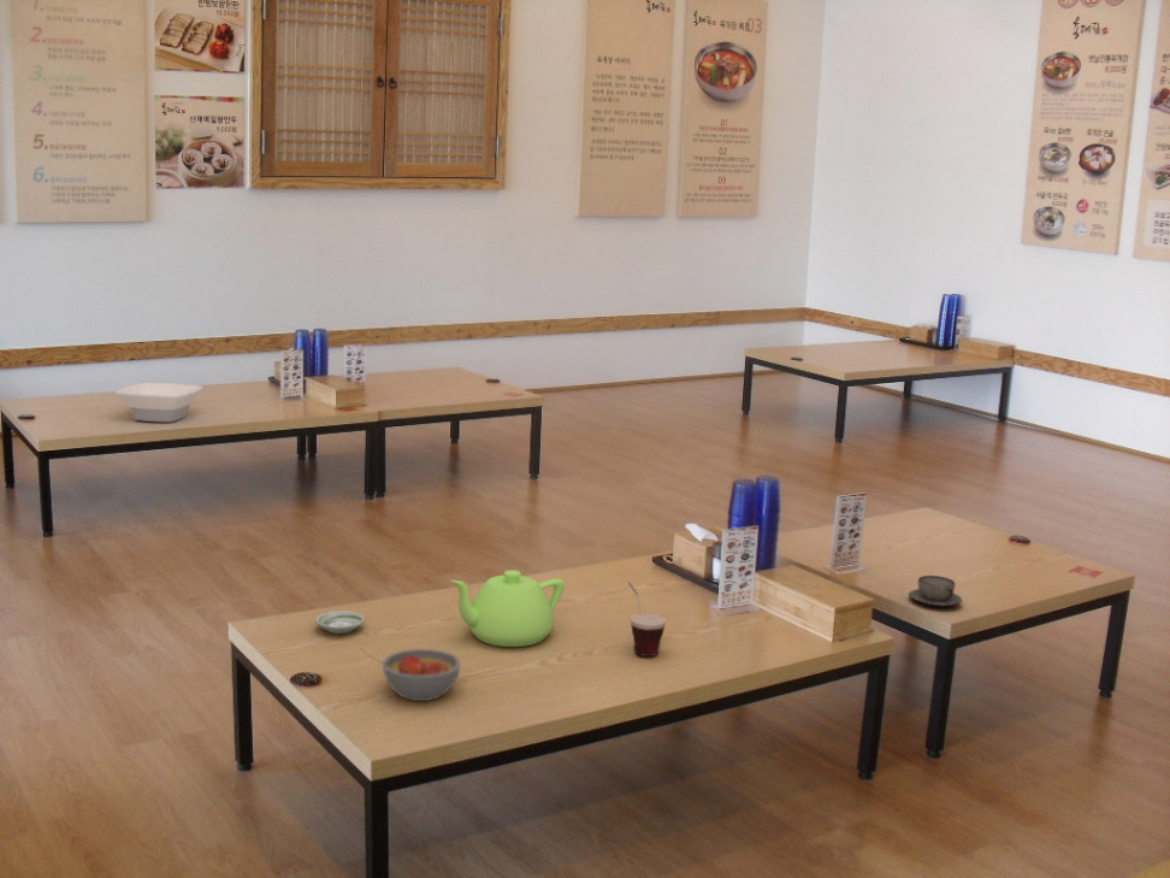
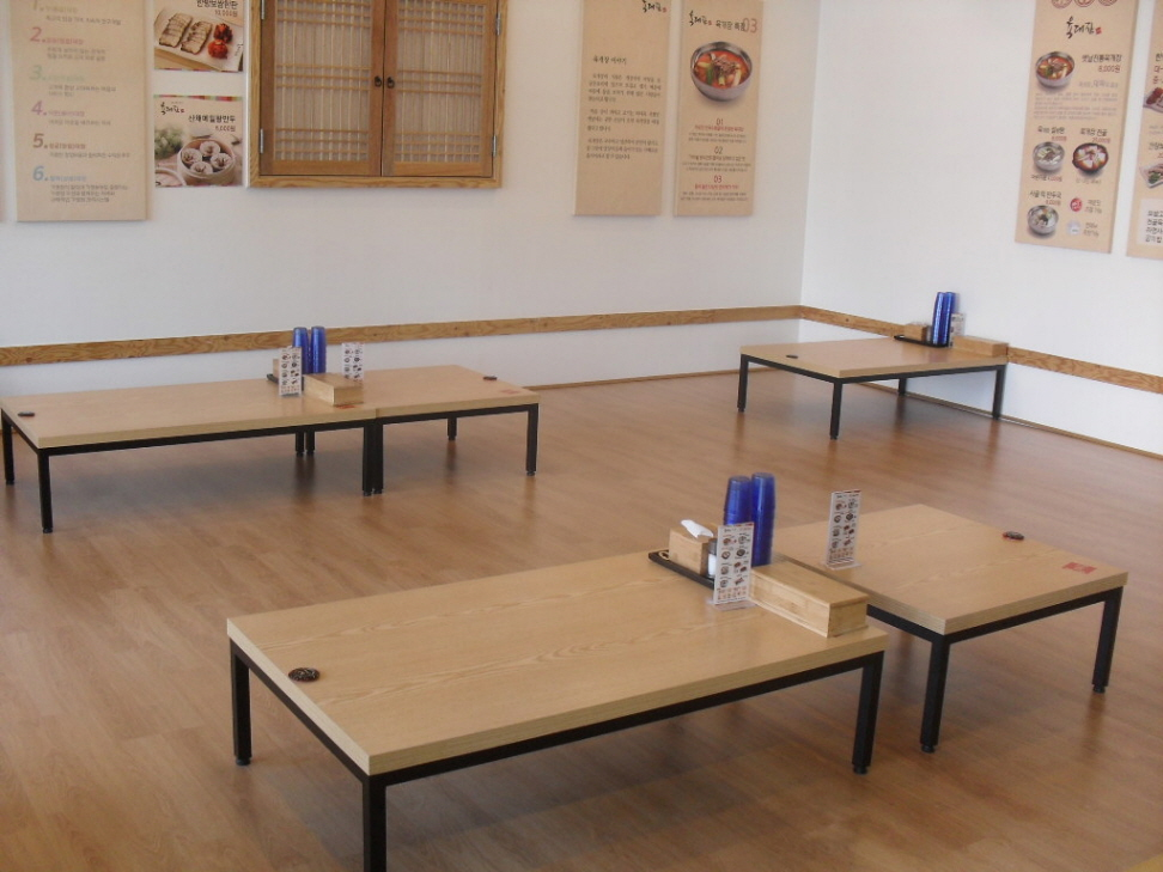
- saucer [315,609,366,635]
- teacup [908,574,963,607]
- cup [627,581,667,658]
- teapot [449,568,566,648]
- soup bowl [359,646,462,702]
- bowl [114,382,205,424]
